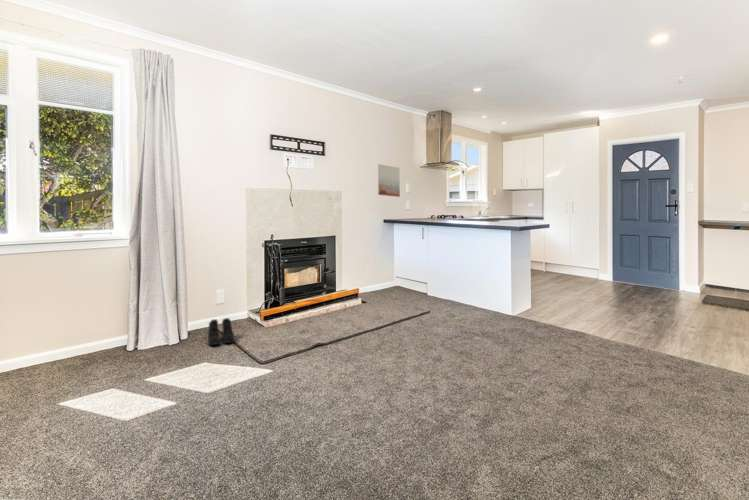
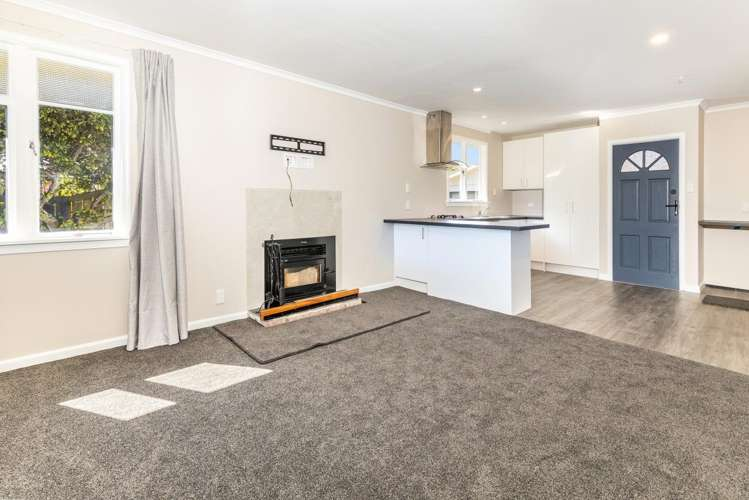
- wall art [377,163,401,198]
- boots [207,317,236,346]
